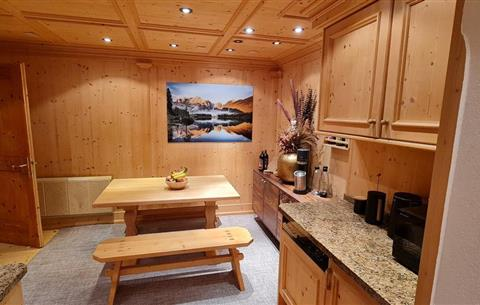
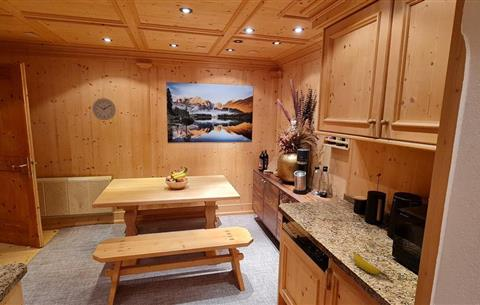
+ banana [353,252,391,281]
+ wall clock [91,97,116,121]
